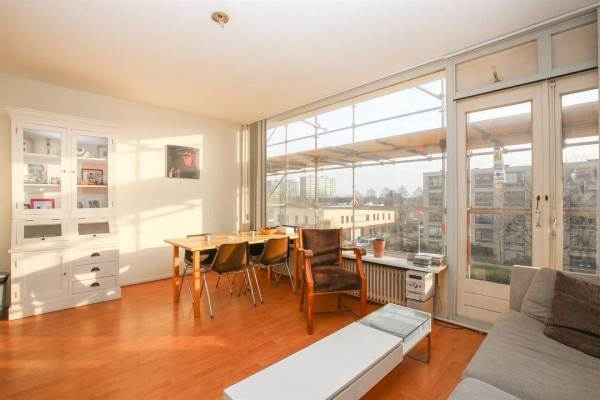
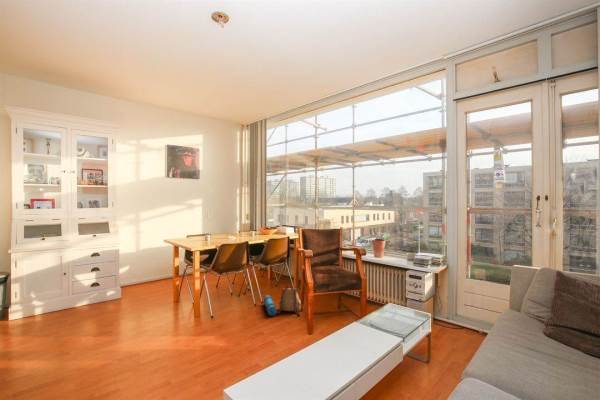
+ backpack [263,284,302,317]
